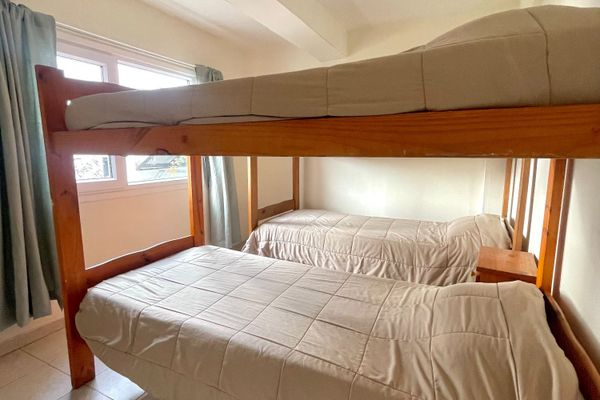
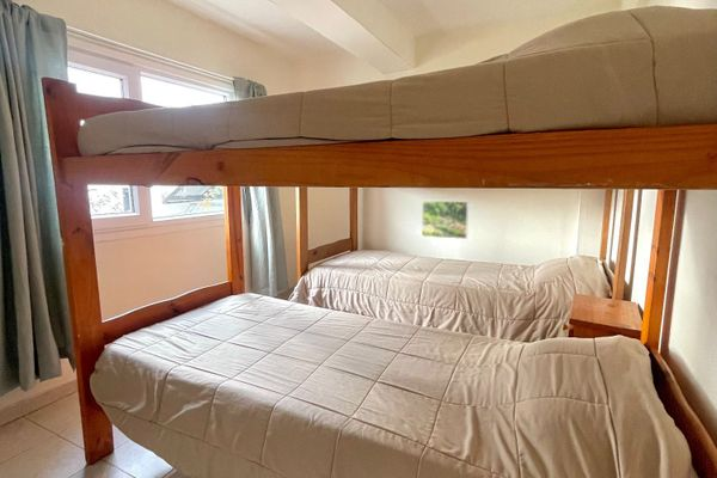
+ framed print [421,200,470,240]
